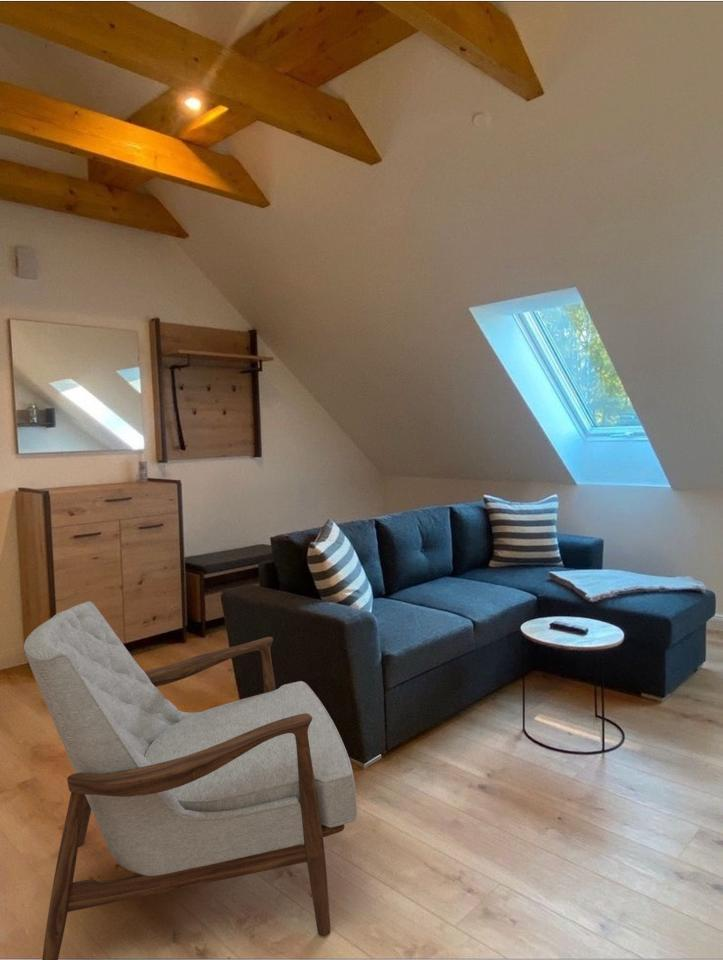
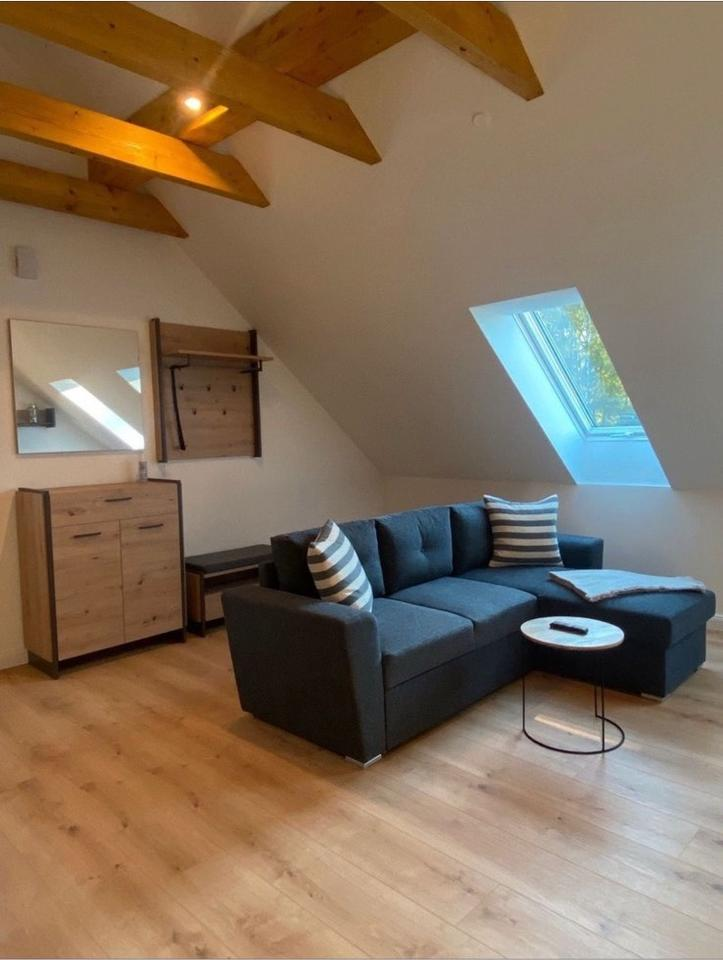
- armchair [23,600,358,960]
